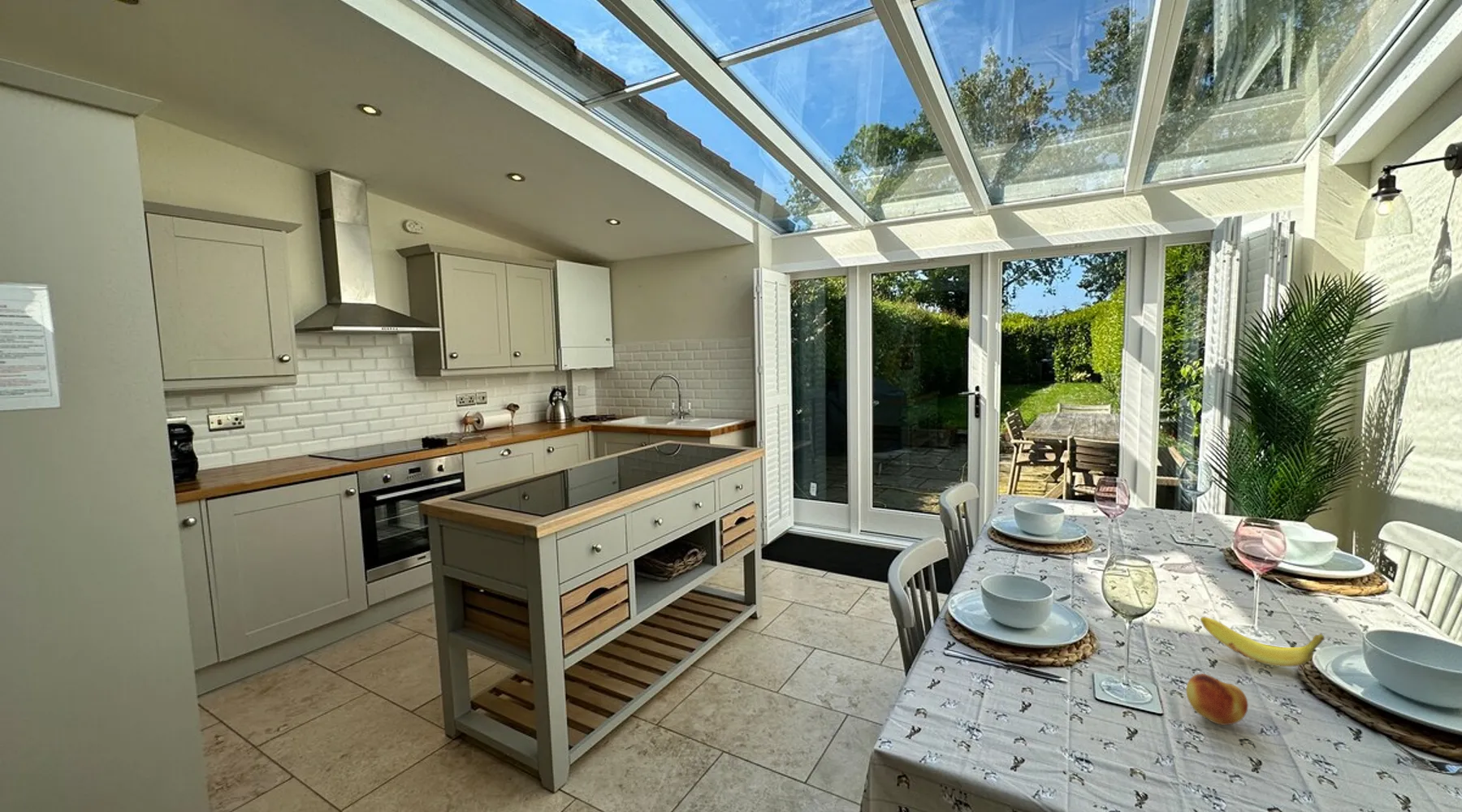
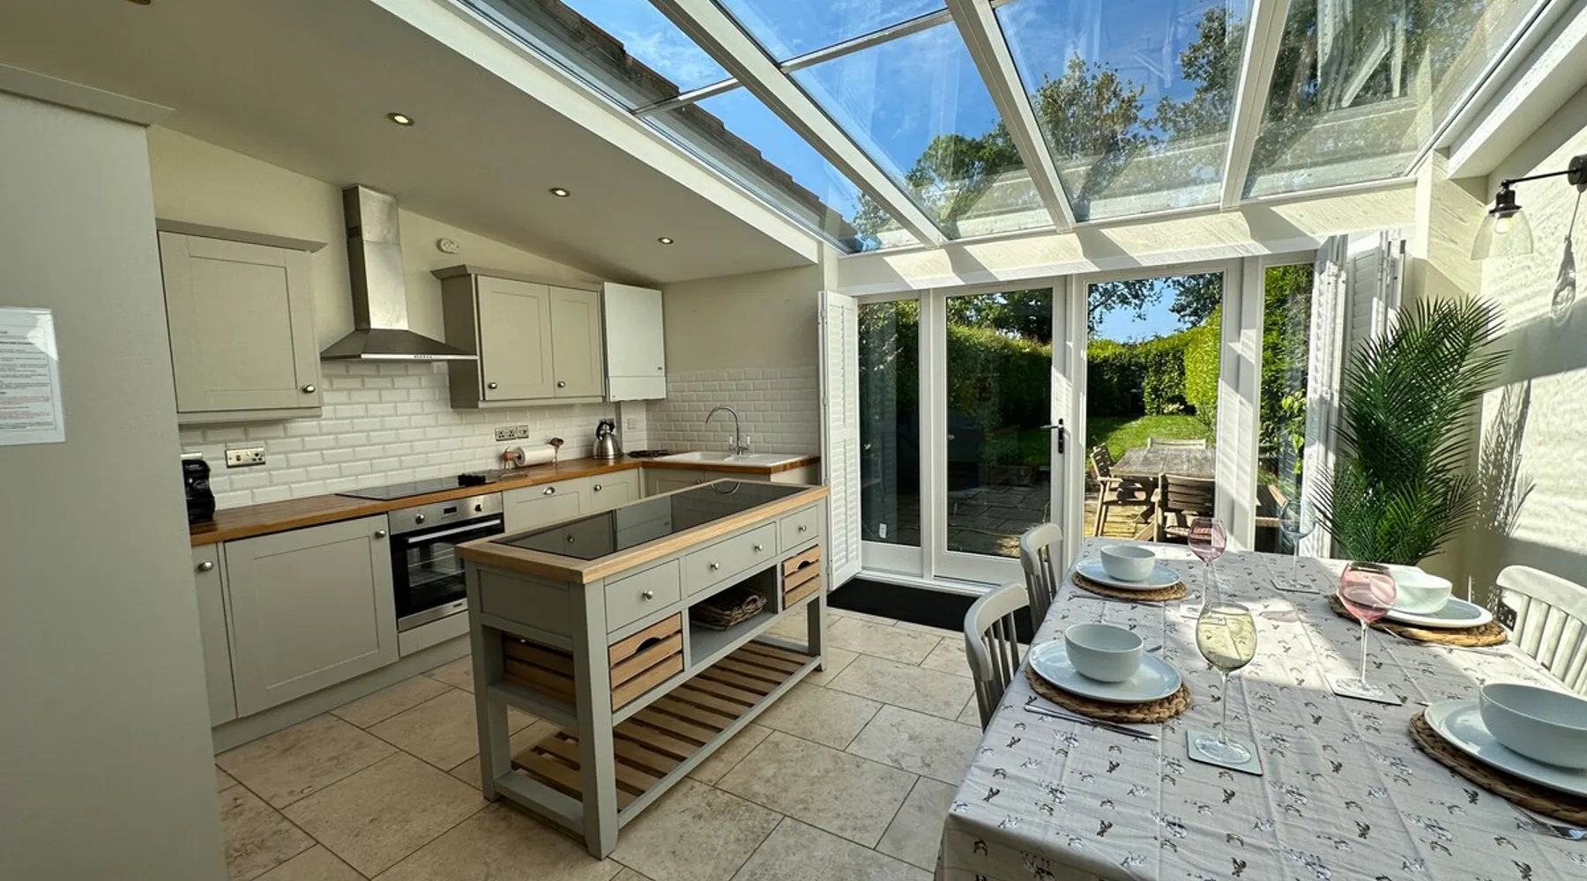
- banana [1200,615,1326,667]
- fruit [1185,673,1249,726]
